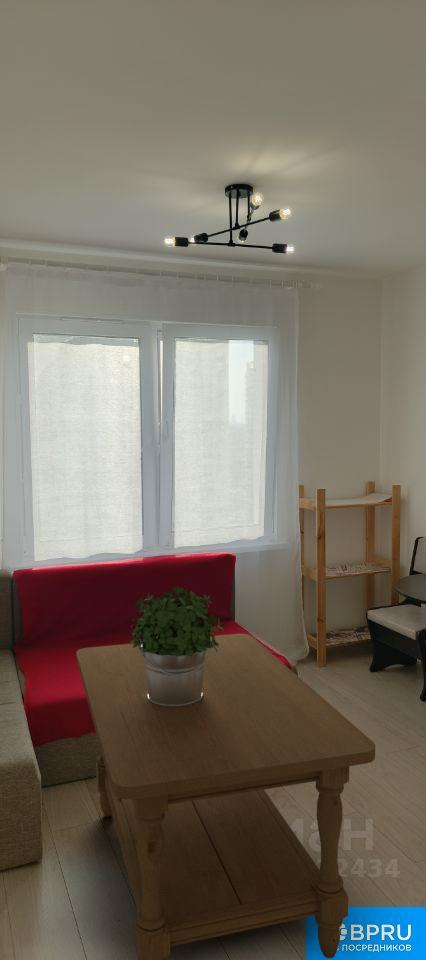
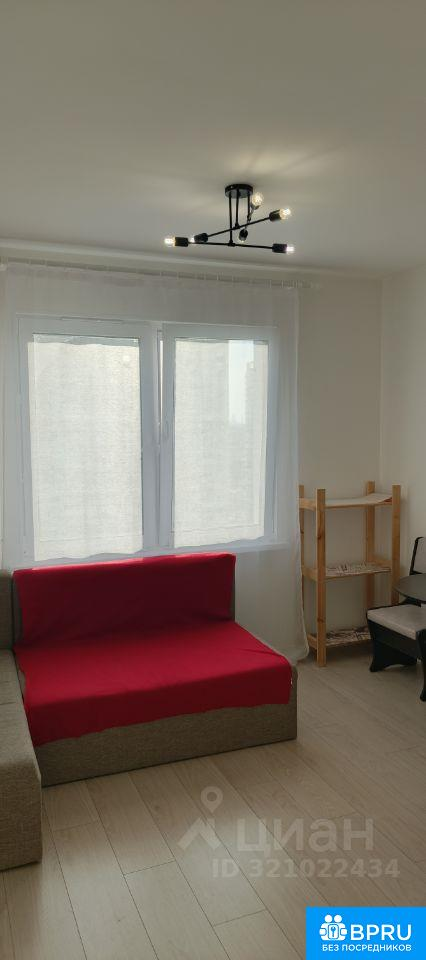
- coffee table [75,633,376,960]
- potted plant [129,585,226,708]
